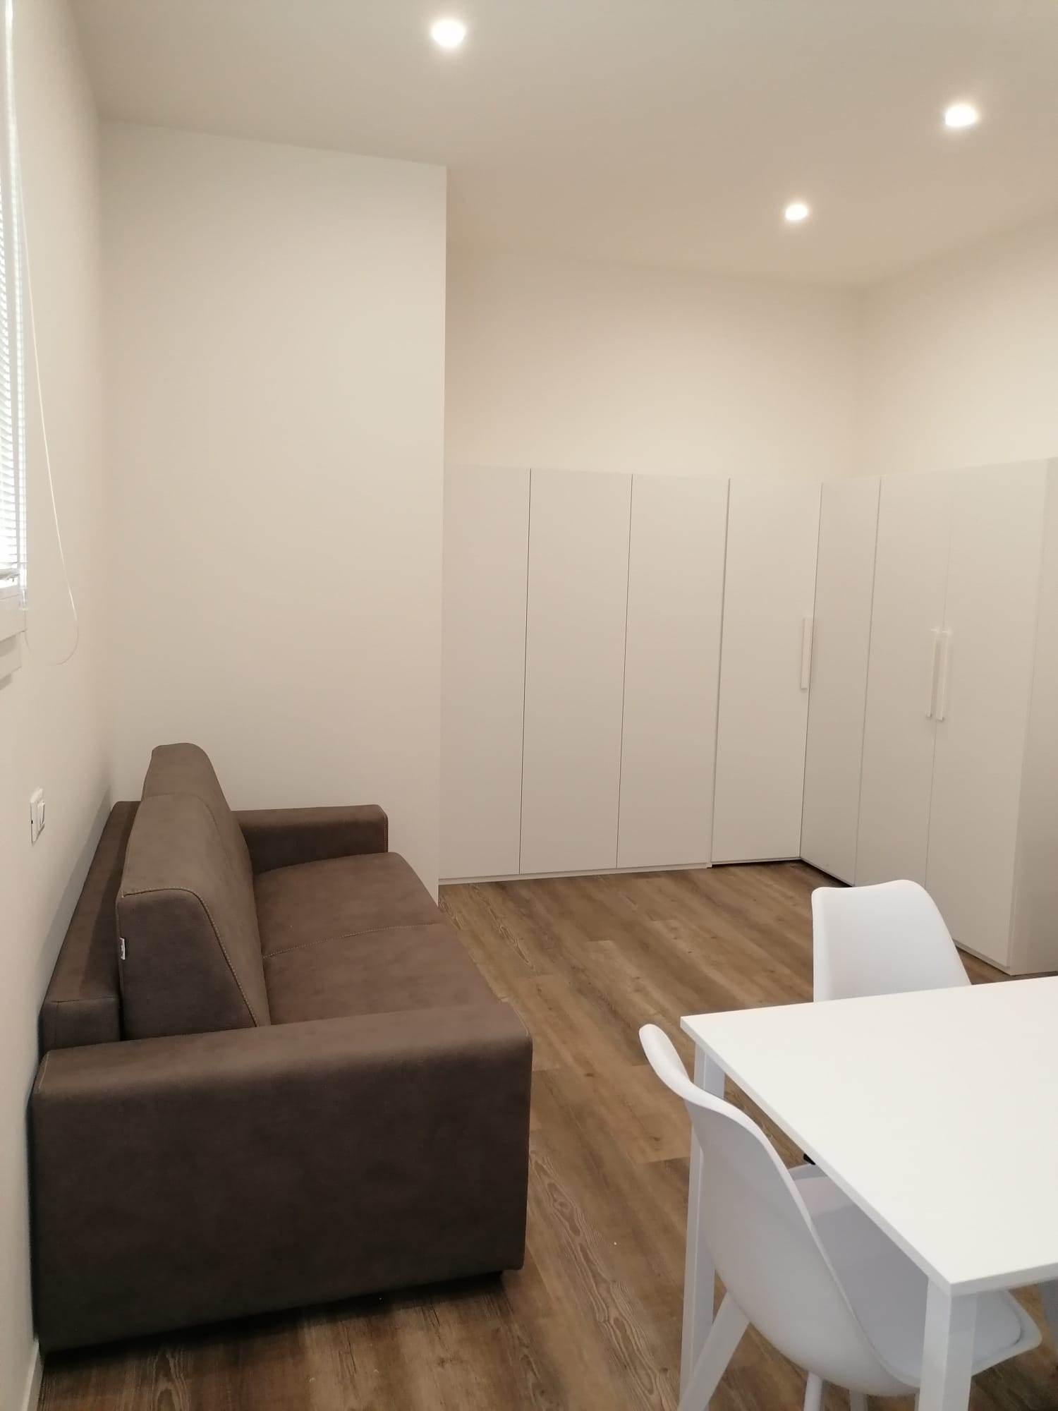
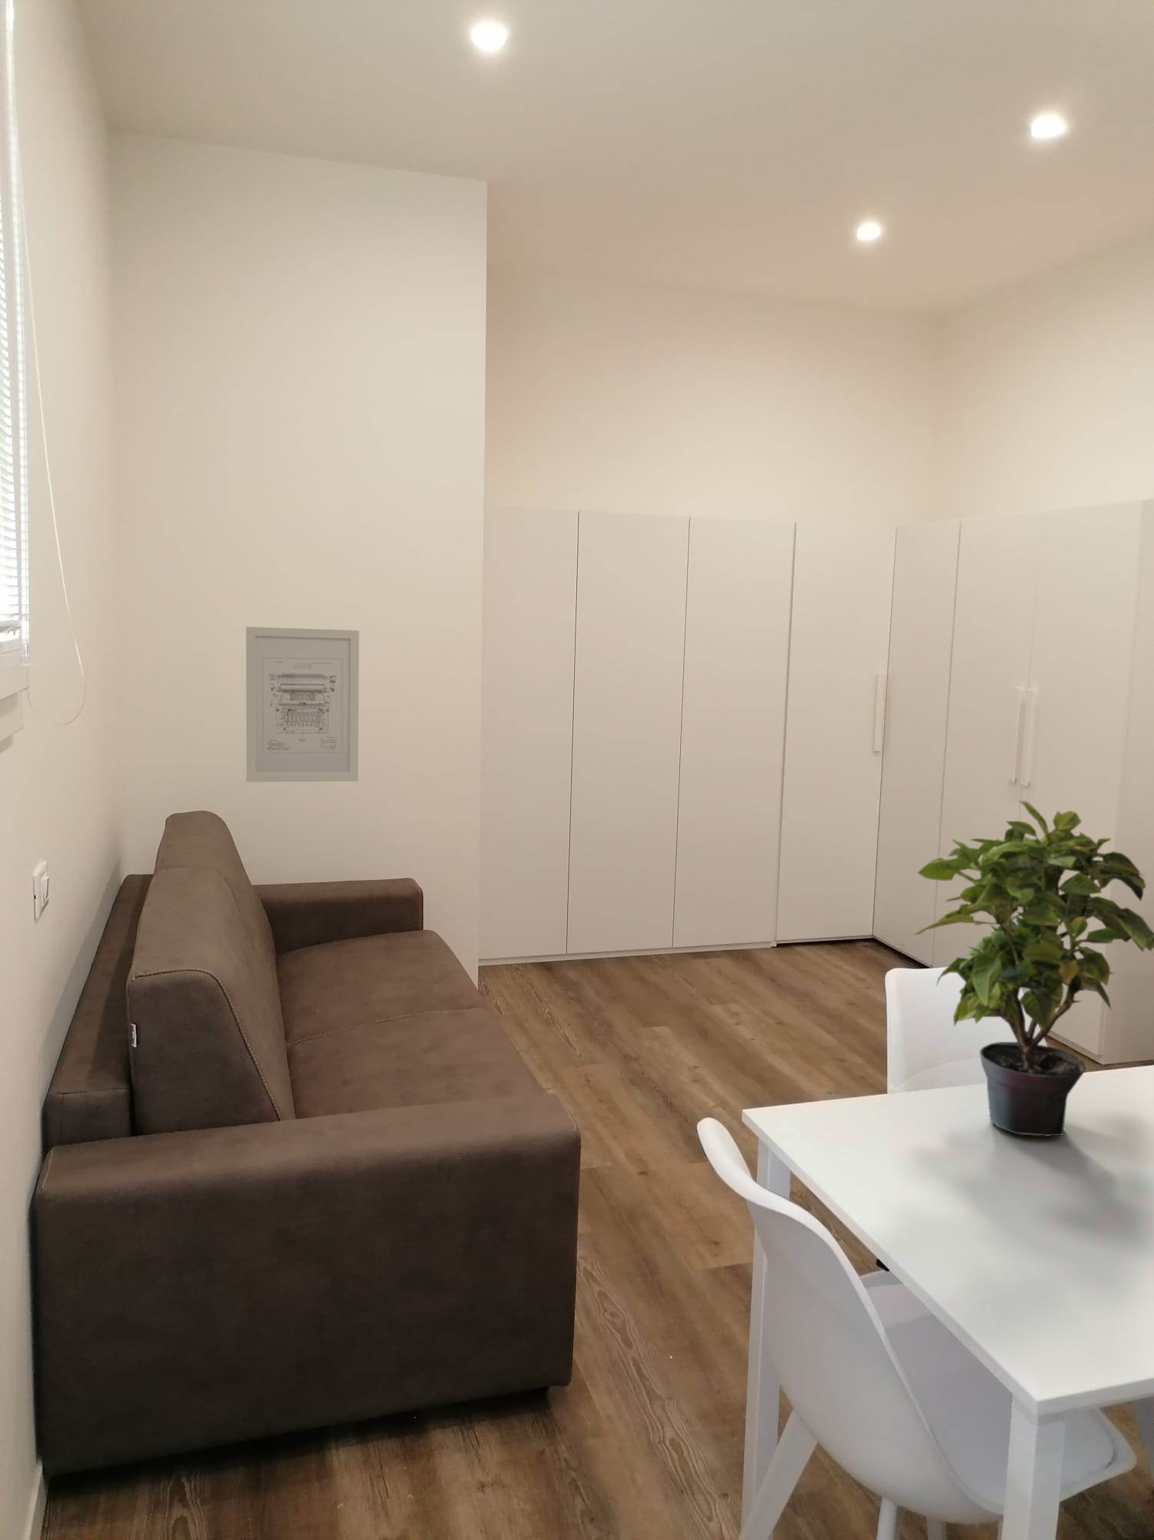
+ wall art [245,626,360,783]
+ potted plant [913,799,1154,1137]
